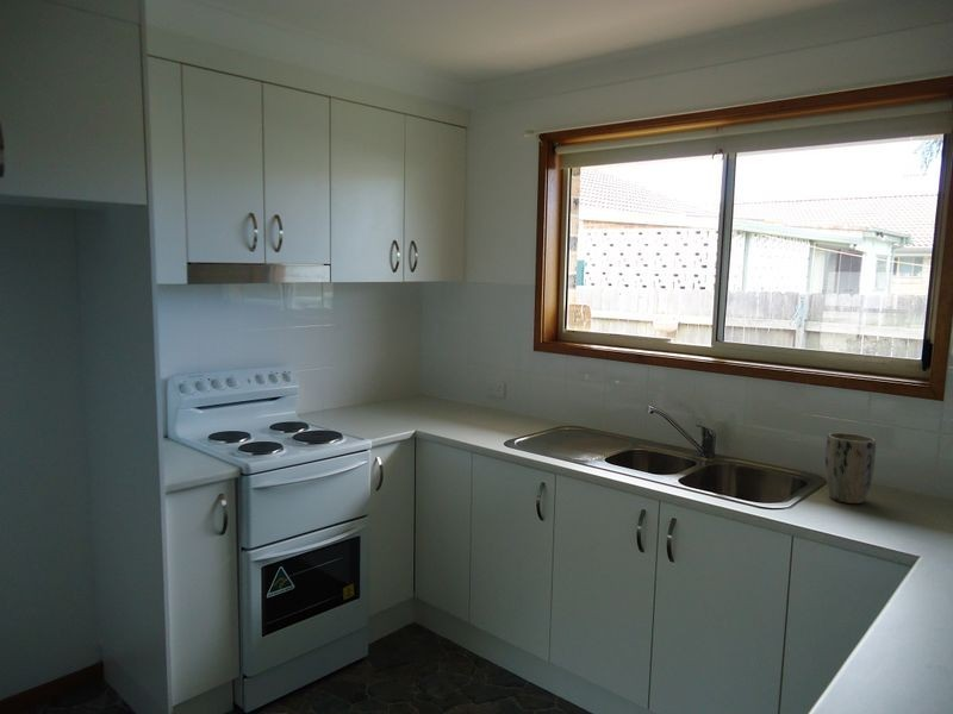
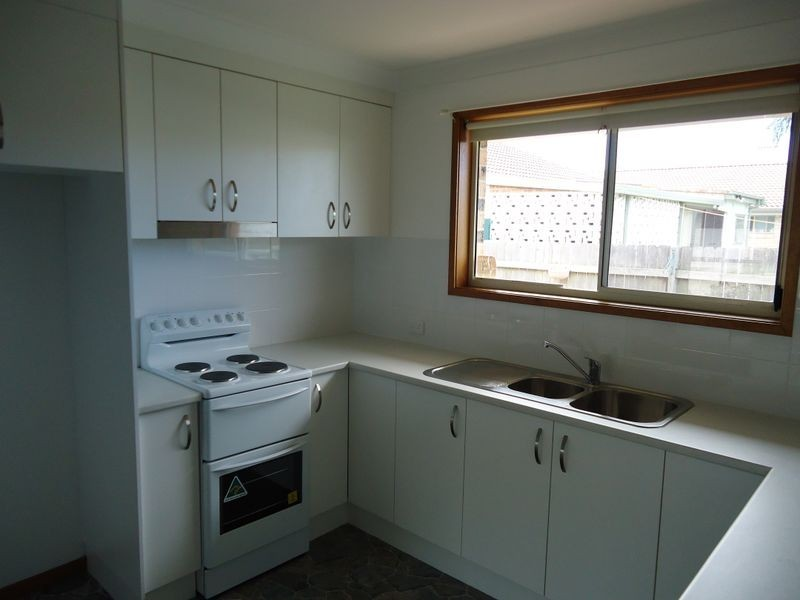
- plant pot [824,432,877,505]
